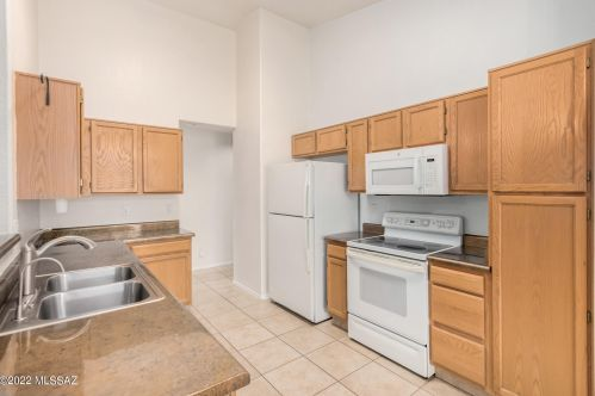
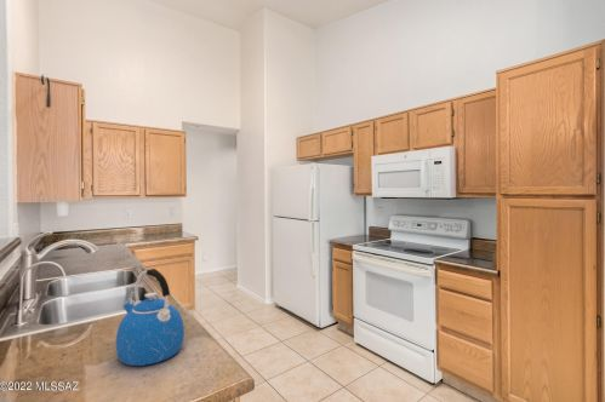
+ kettle [114,268,186,367]
